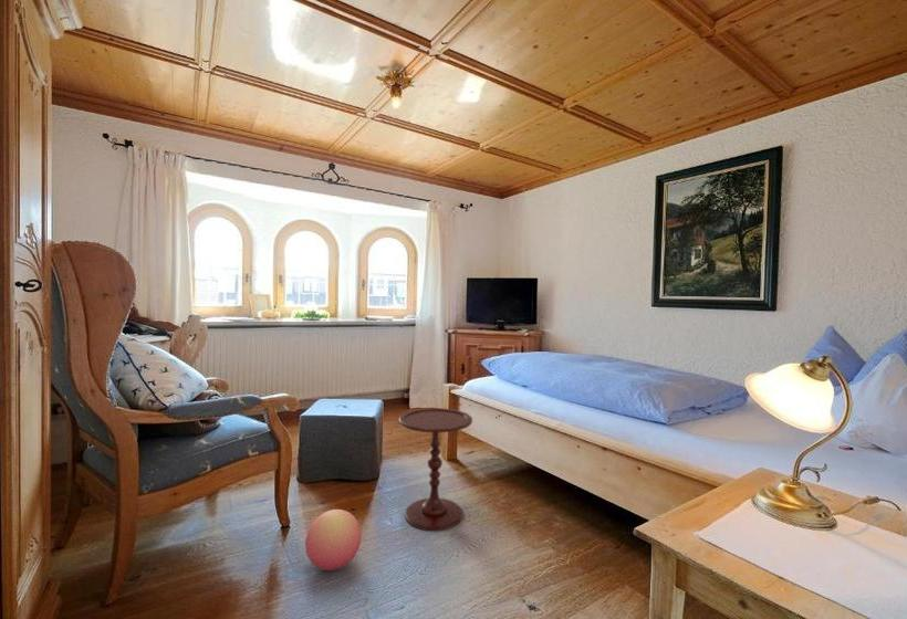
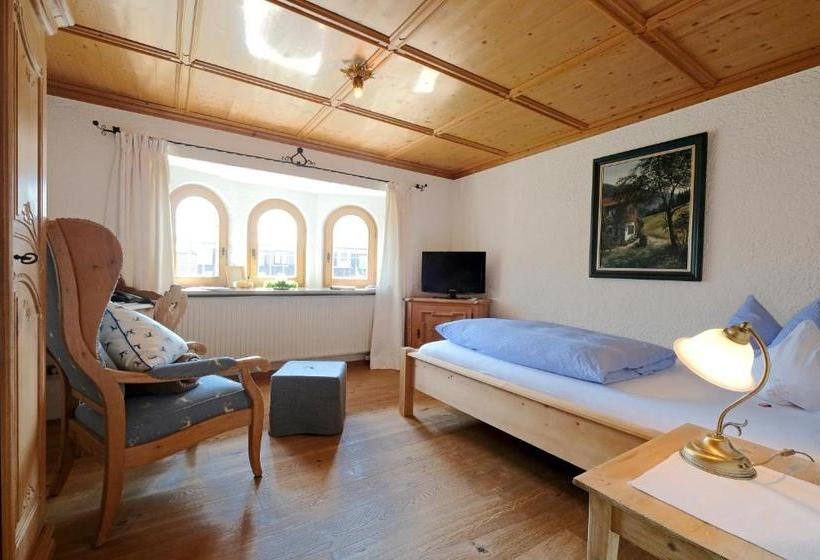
- side table [398,407,473,532]
- ball [304,508,363,571]
